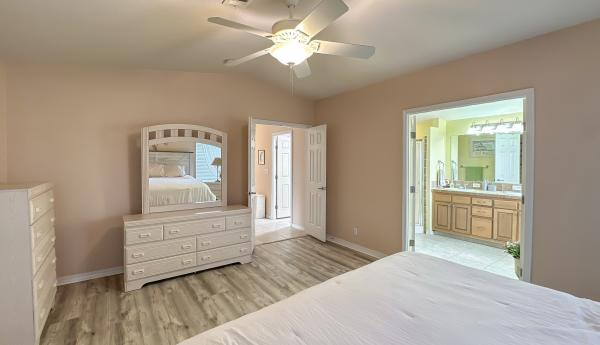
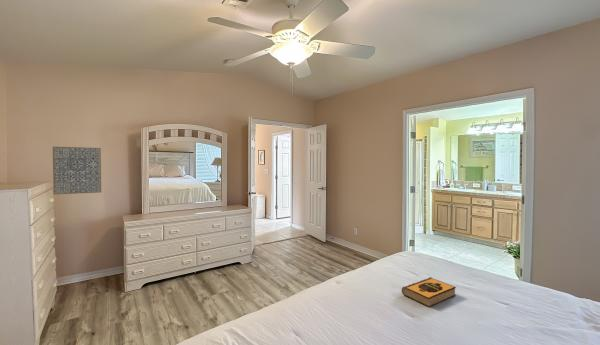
+ hardback book [401,276,457,308]
+ wall art [52,146,102,195]
